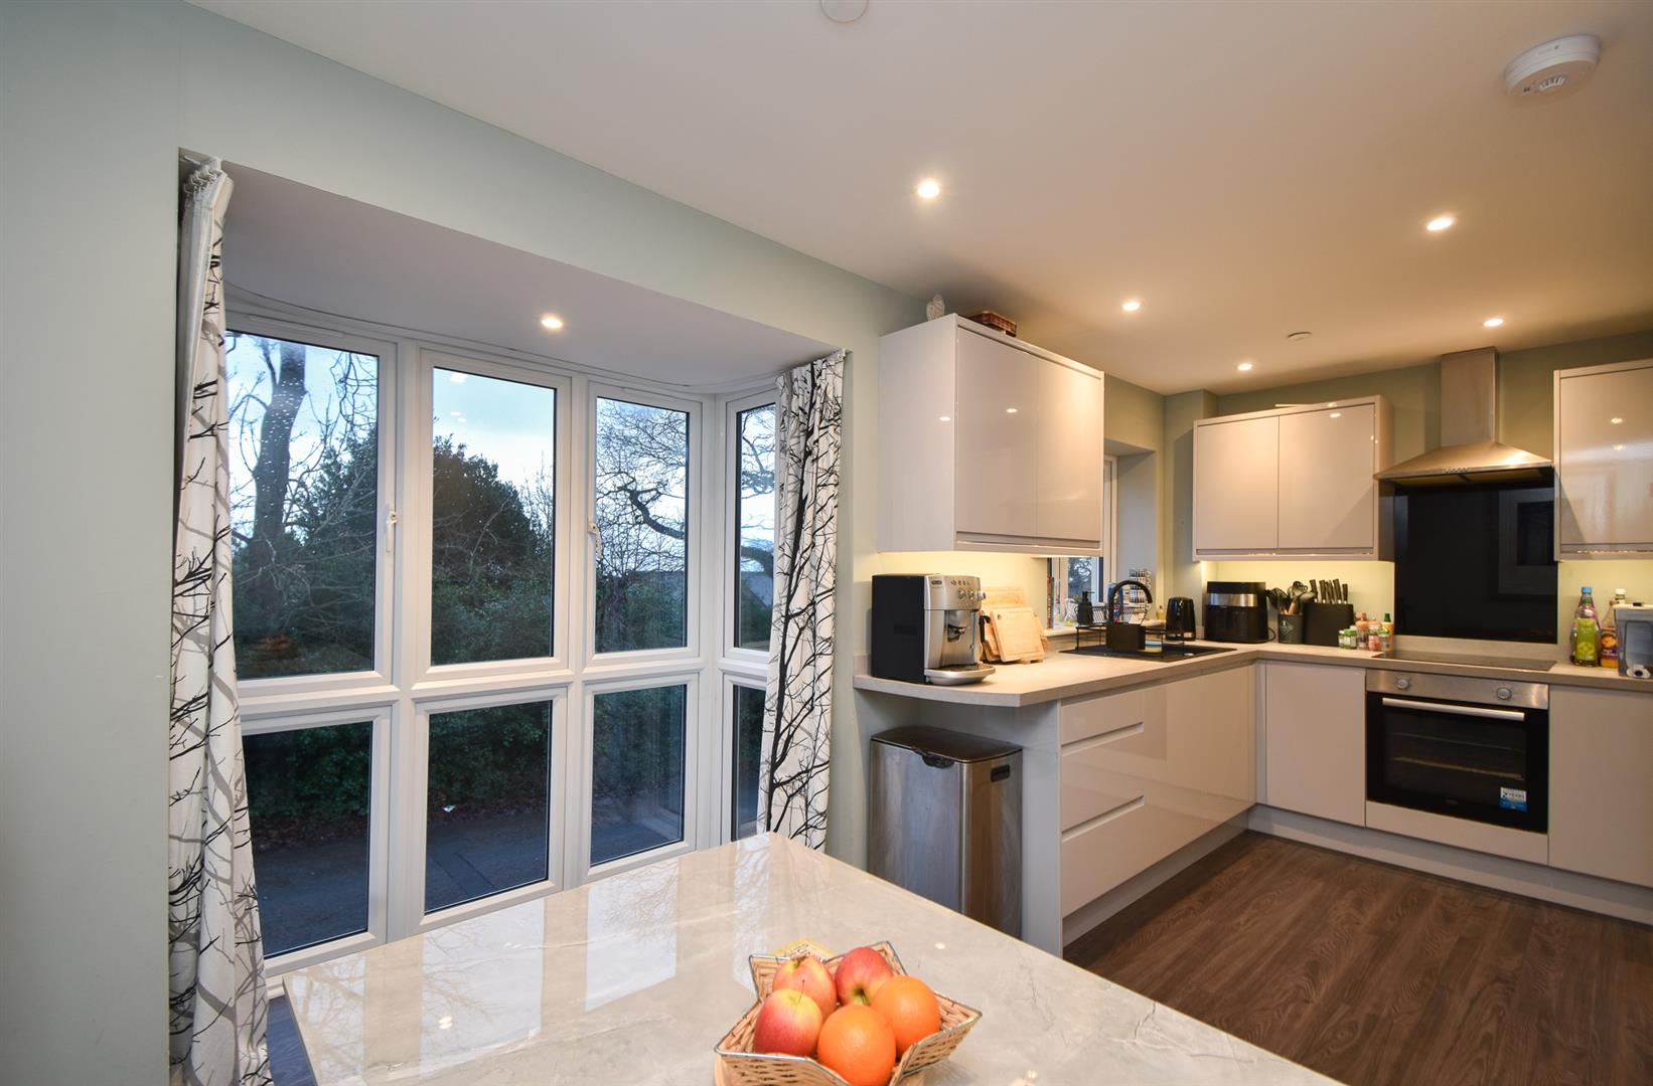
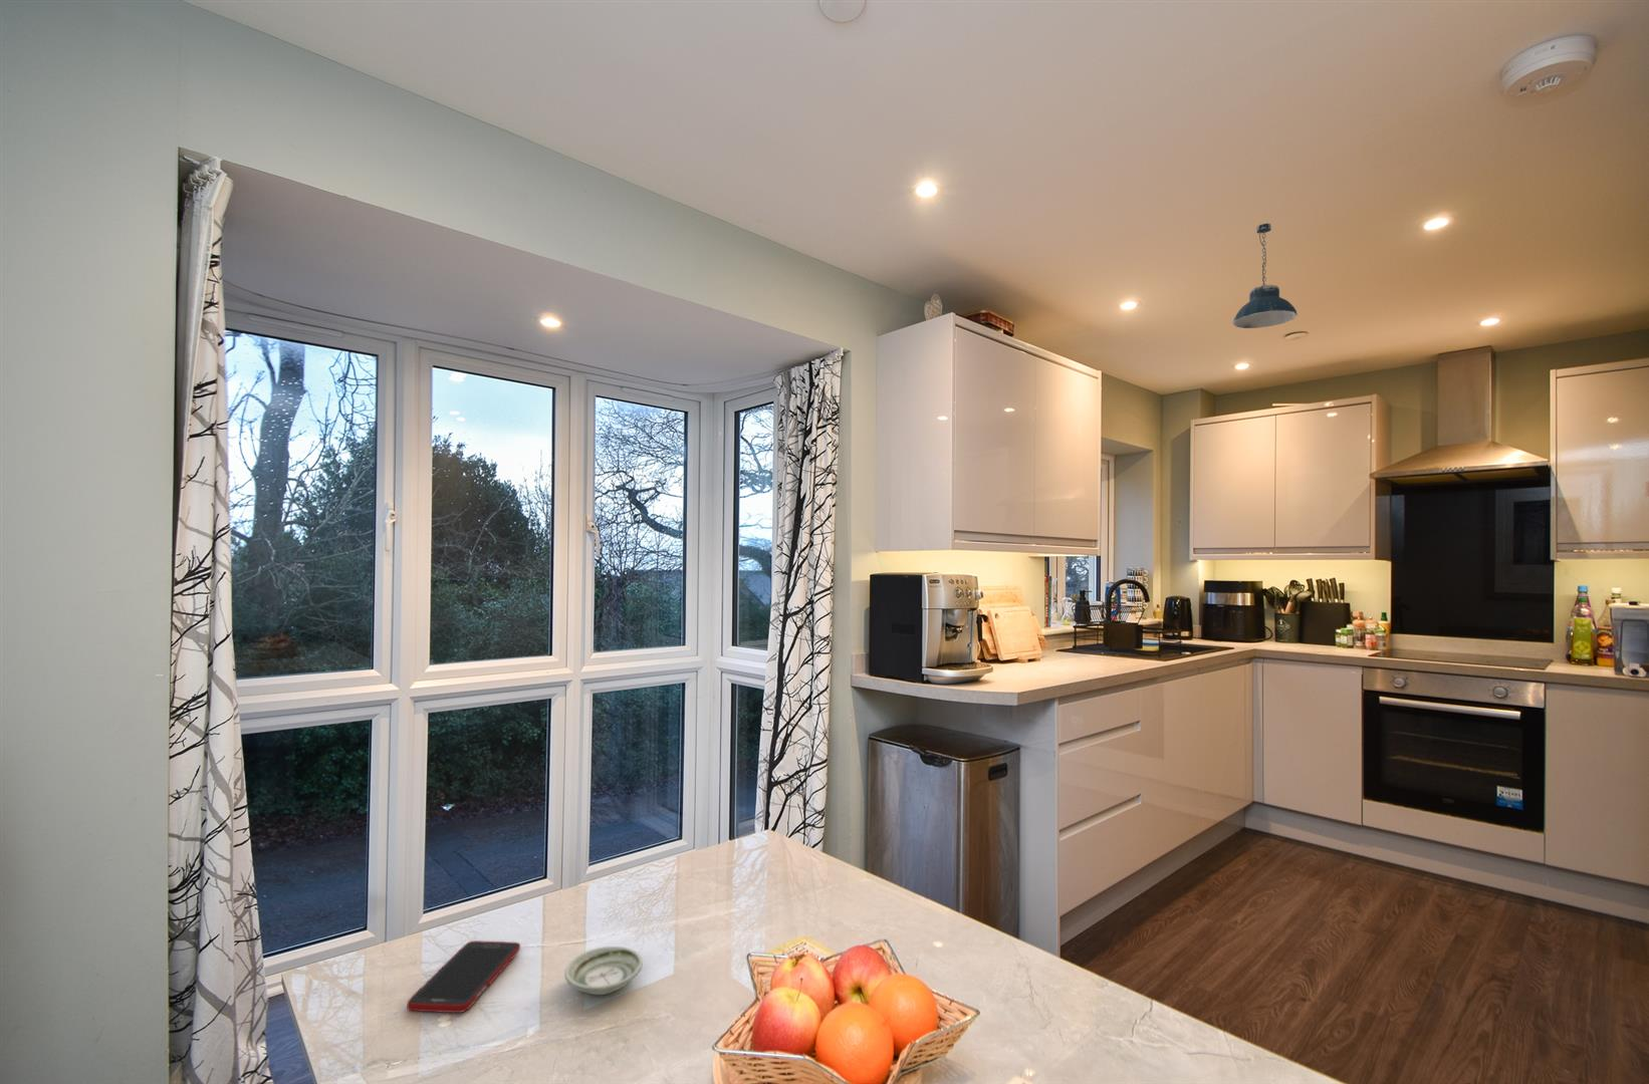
+ saucer [564,946,644,996]
+ pendant light [1233,223,1298,329]
+ cell phone [405,940,521,1014]
